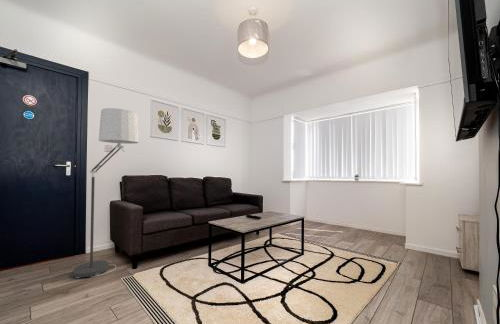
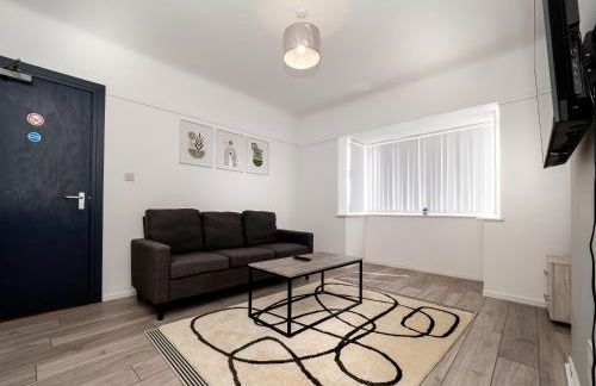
- floor lamp [72,107,140,279]
